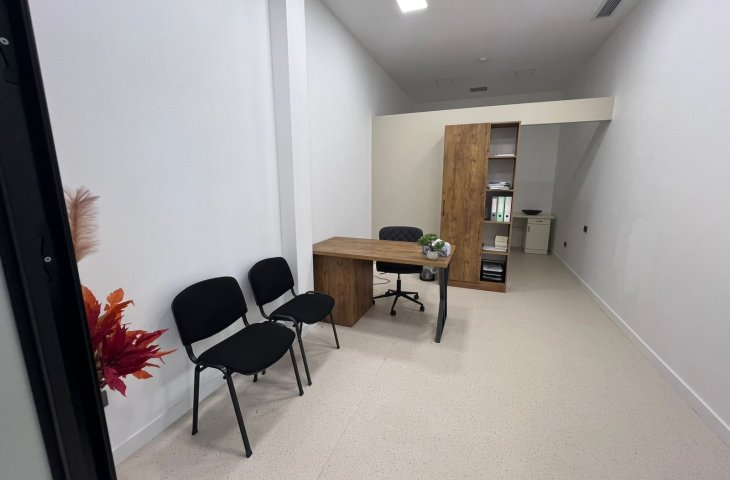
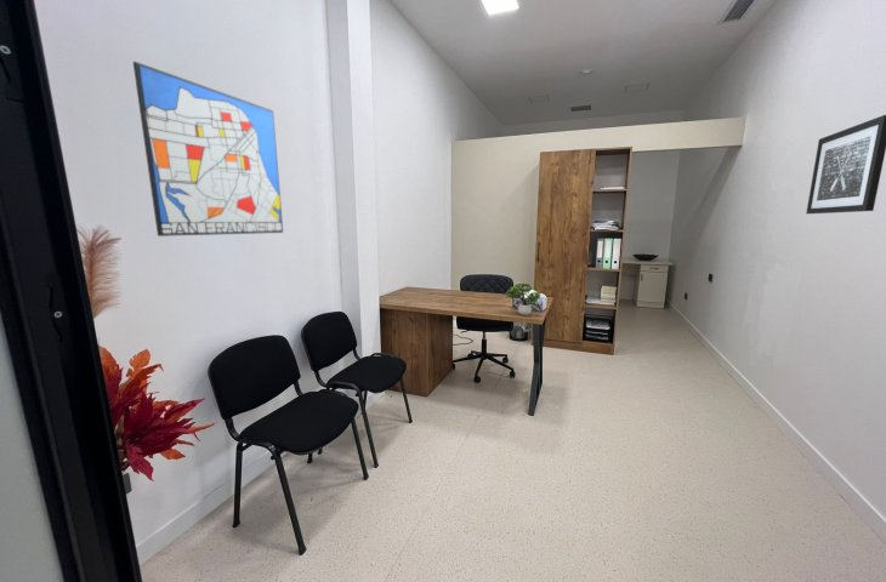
+ wall art [805,114,886,215]
+ wall art [132,61,284,238]
